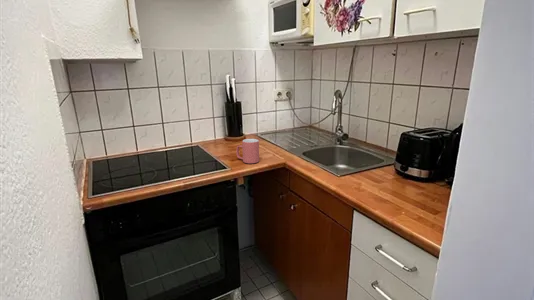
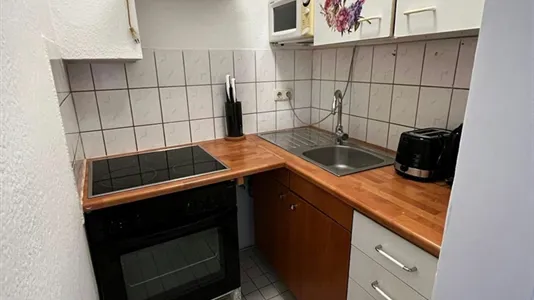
- mug [235,138,260,164]
